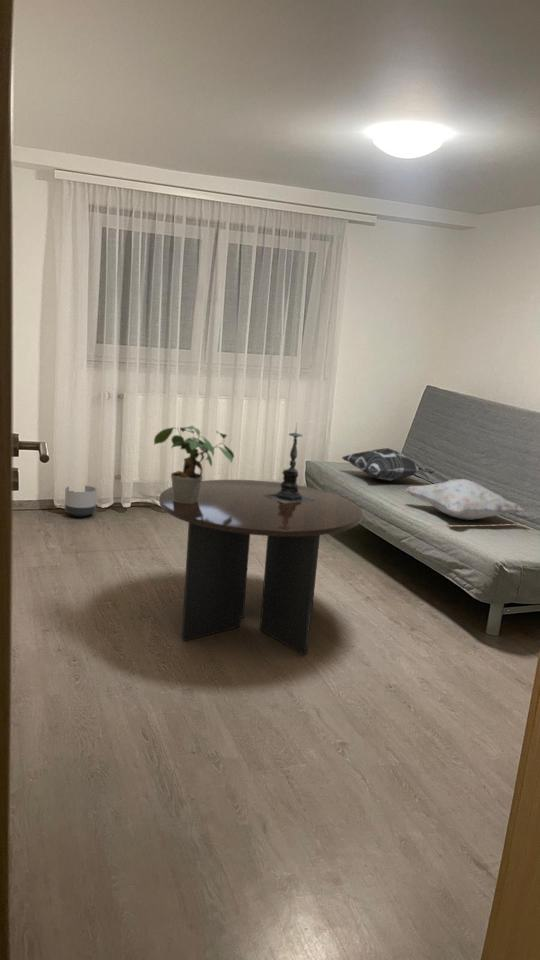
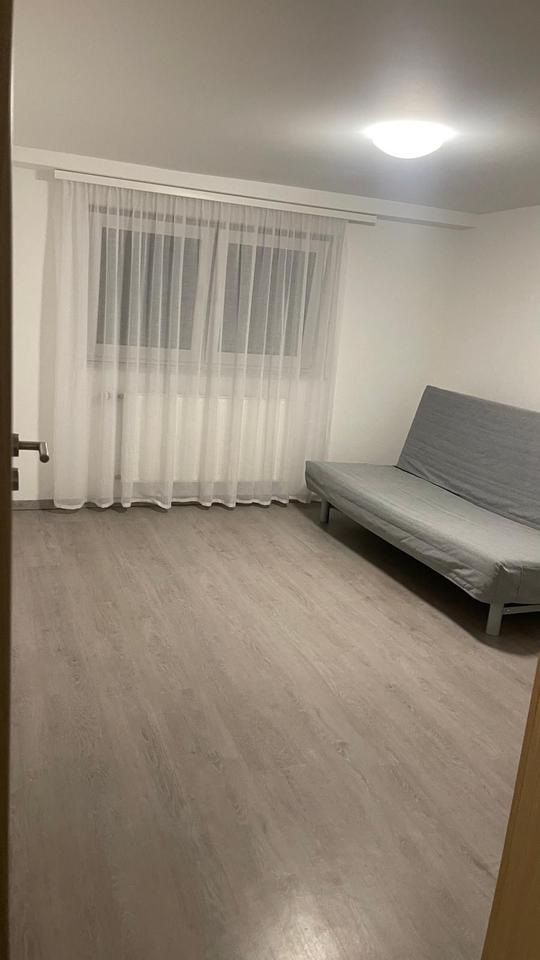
- potted plant [153,425,235,503]
- candle holder [265,423,315,503]
- planter [64,484,98,518]
- decorative pillow [340,447,435,482]
- coffee table [158,479,363,656]
- decorative pillow [405,478,525,521]
